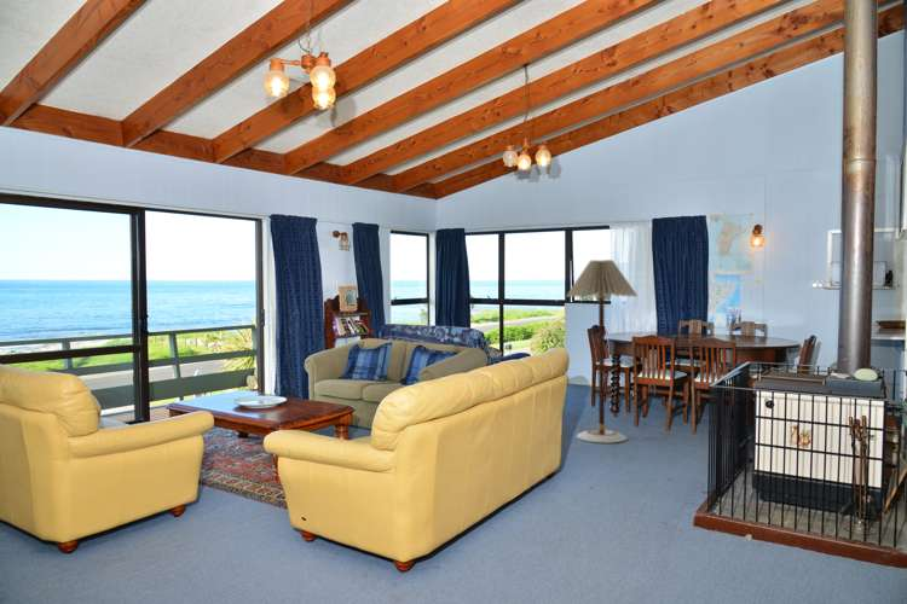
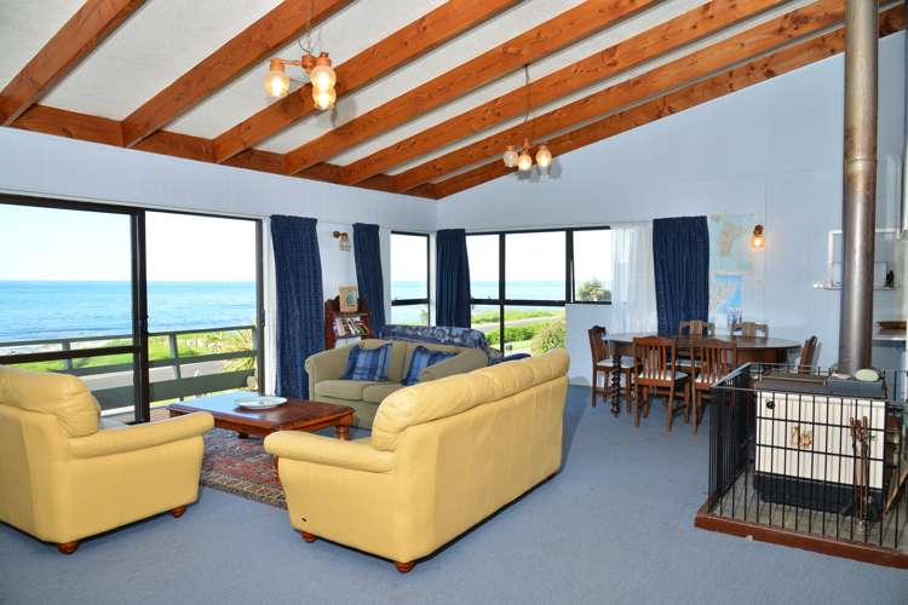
- floor lamp [565,259,639,443]
